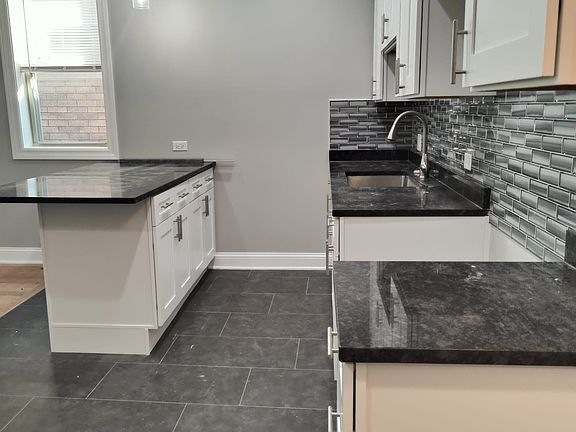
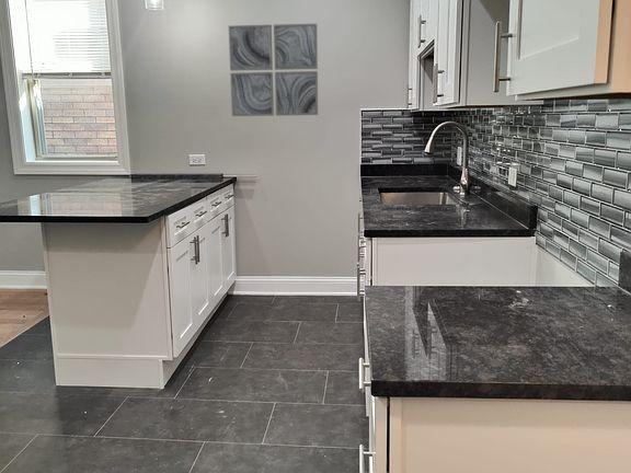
+ wall art [227,23,319,117]
